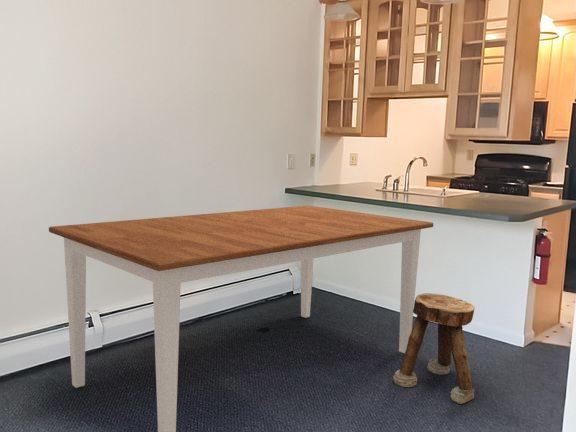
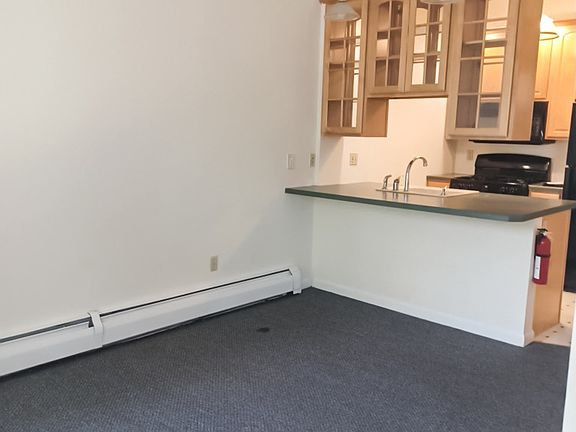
- stool [392,292,476,405]
- dining table [48,205,434,432]
